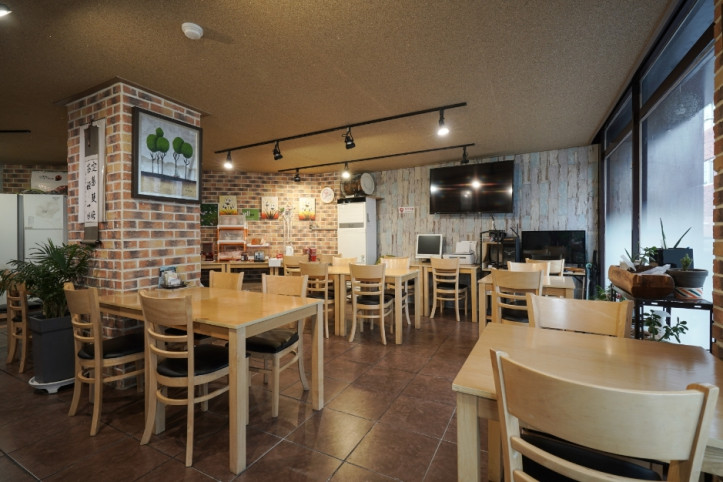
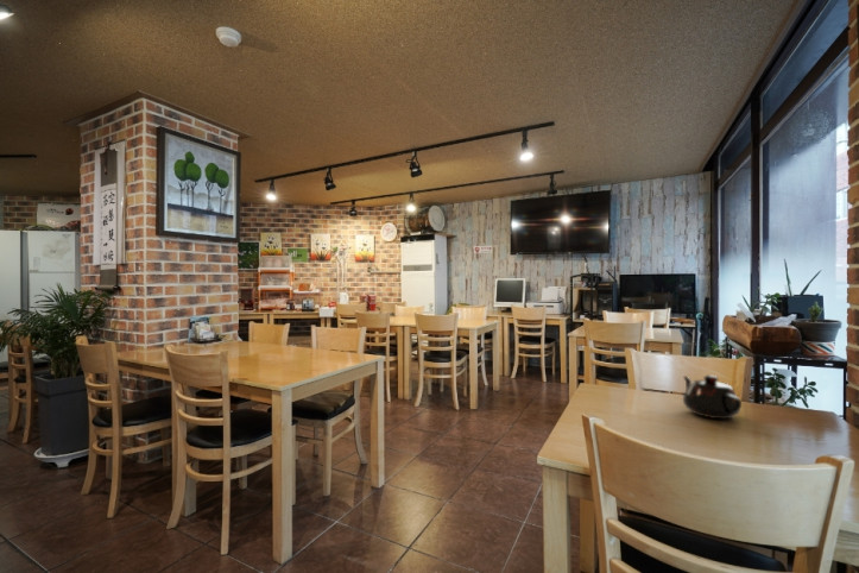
+ teapot [681,373,743,421]
